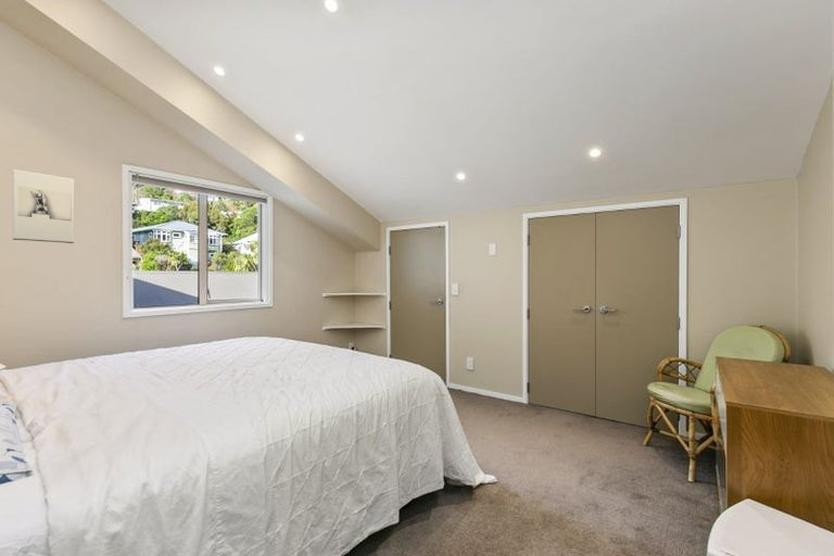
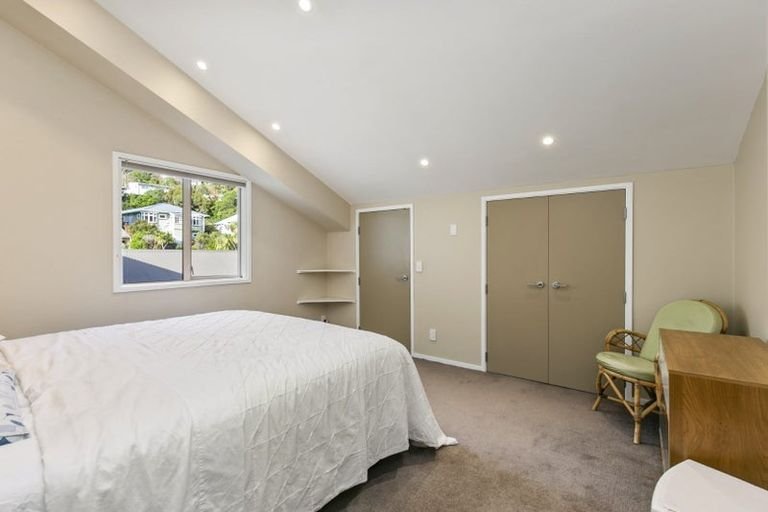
- wall sculpture [11,168,75,244]
